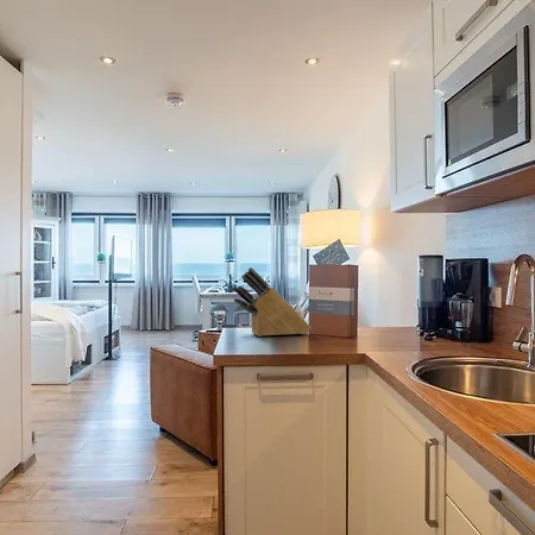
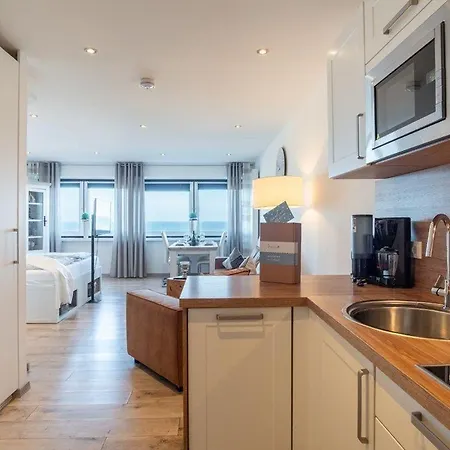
- knife block [232,266,313,338]
